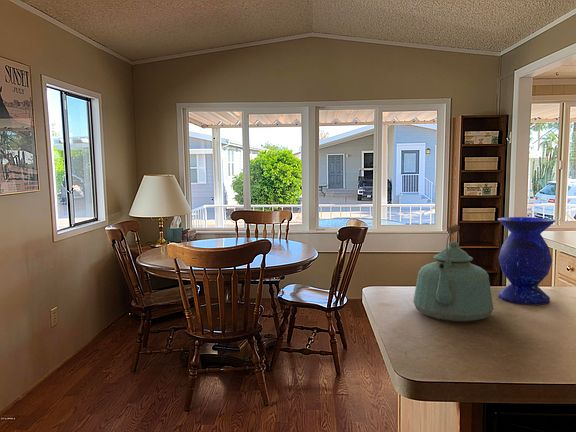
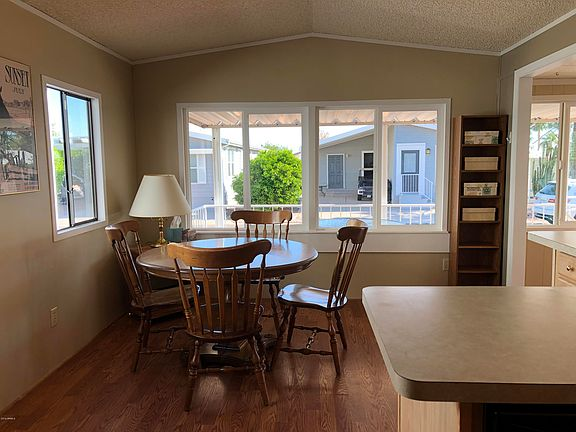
- kettle [412,224,494,322]
- vase [497,216,556,306]
